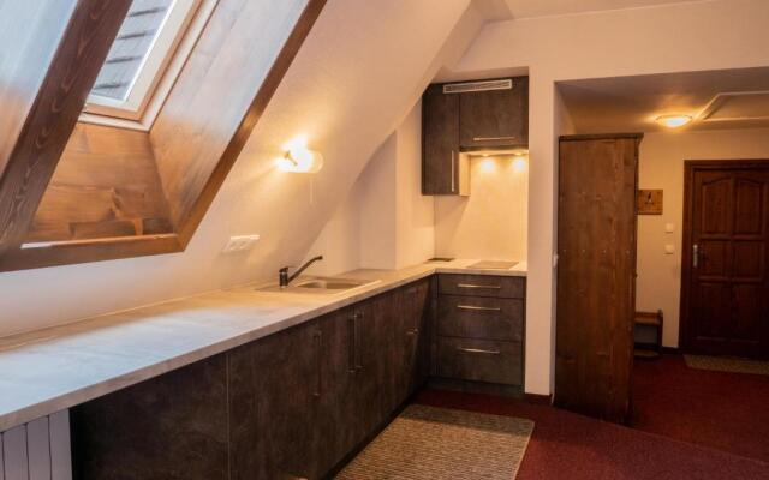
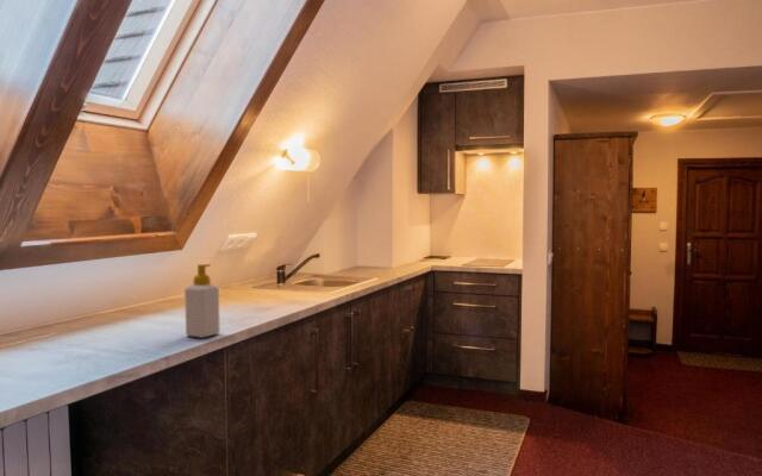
+ soap bottle [183,263,221,339]
